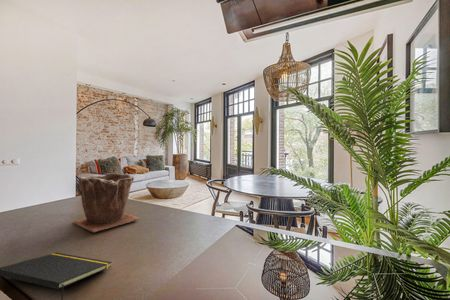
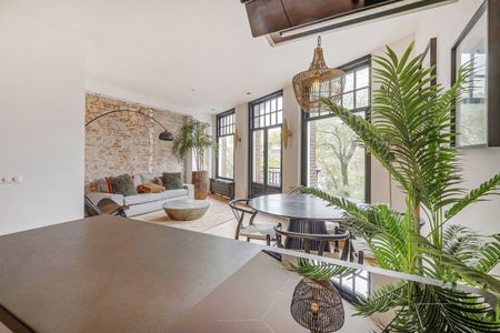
- plant pot [73,172,140,233]
- notepad [0,252,113,300]
